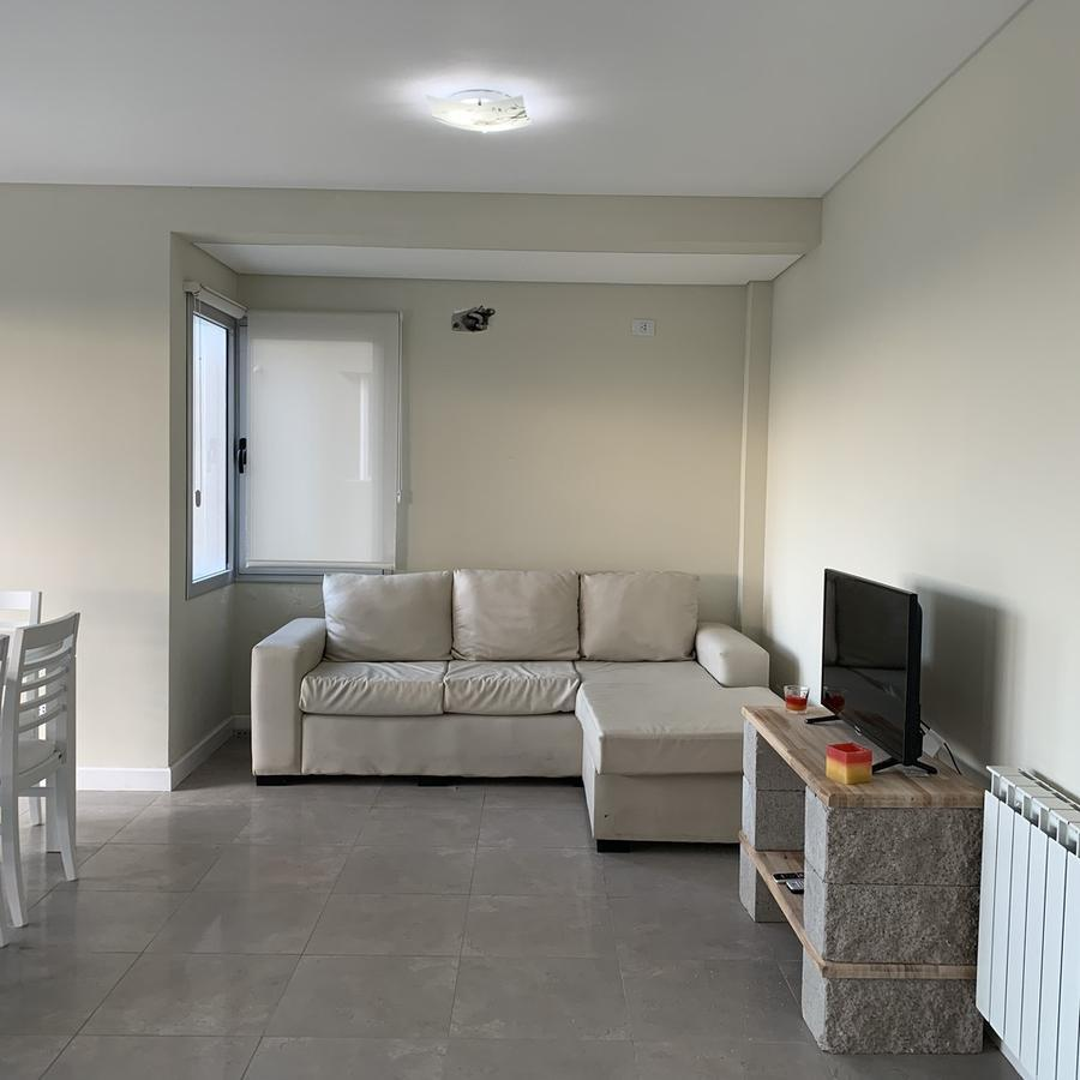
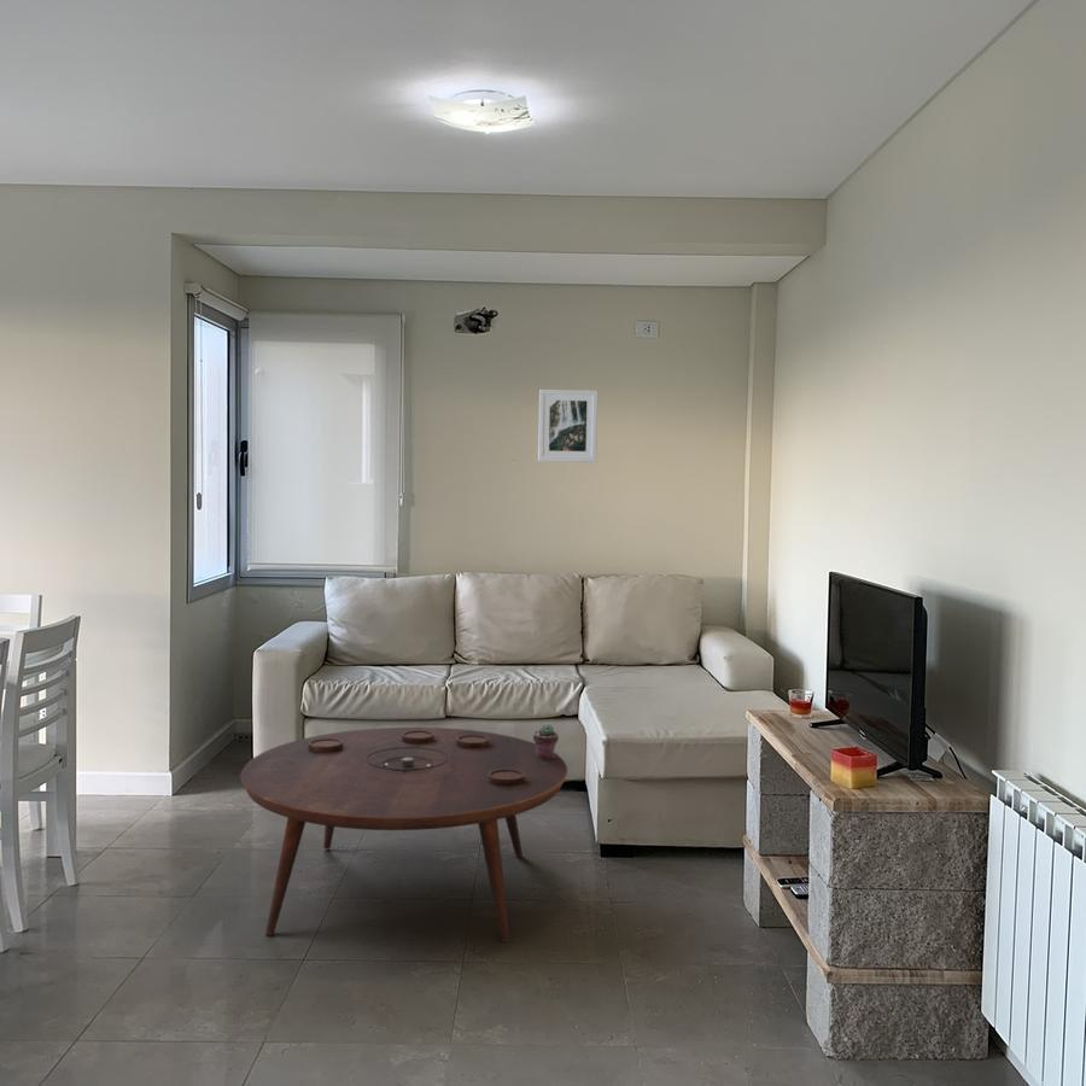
+ potted succulent [532,723,560,759]
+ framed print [537,389,599,463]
+ coffee table [240,726,568,944]
